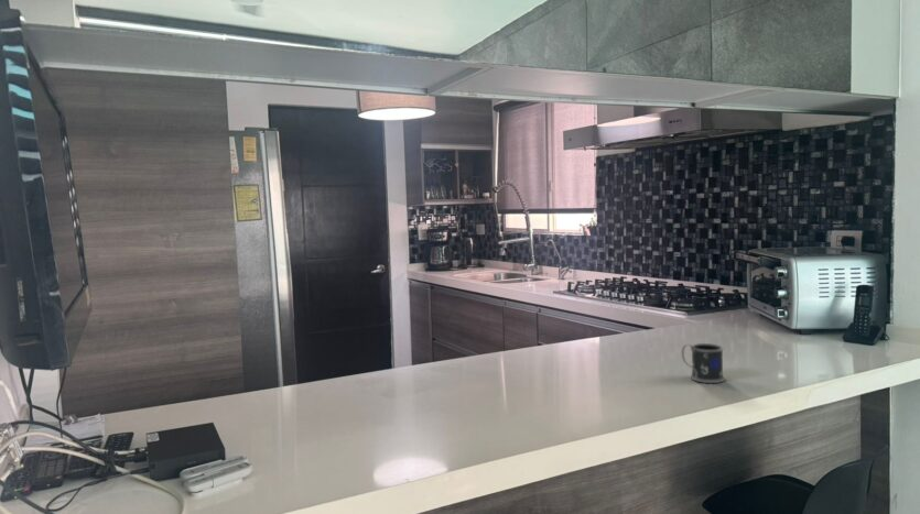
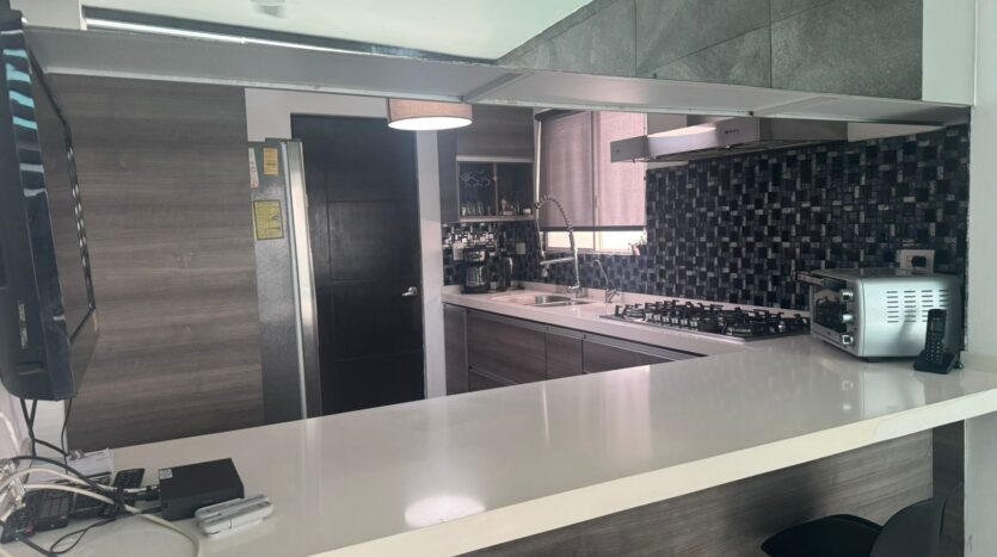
- mug [681,342,726,384]
